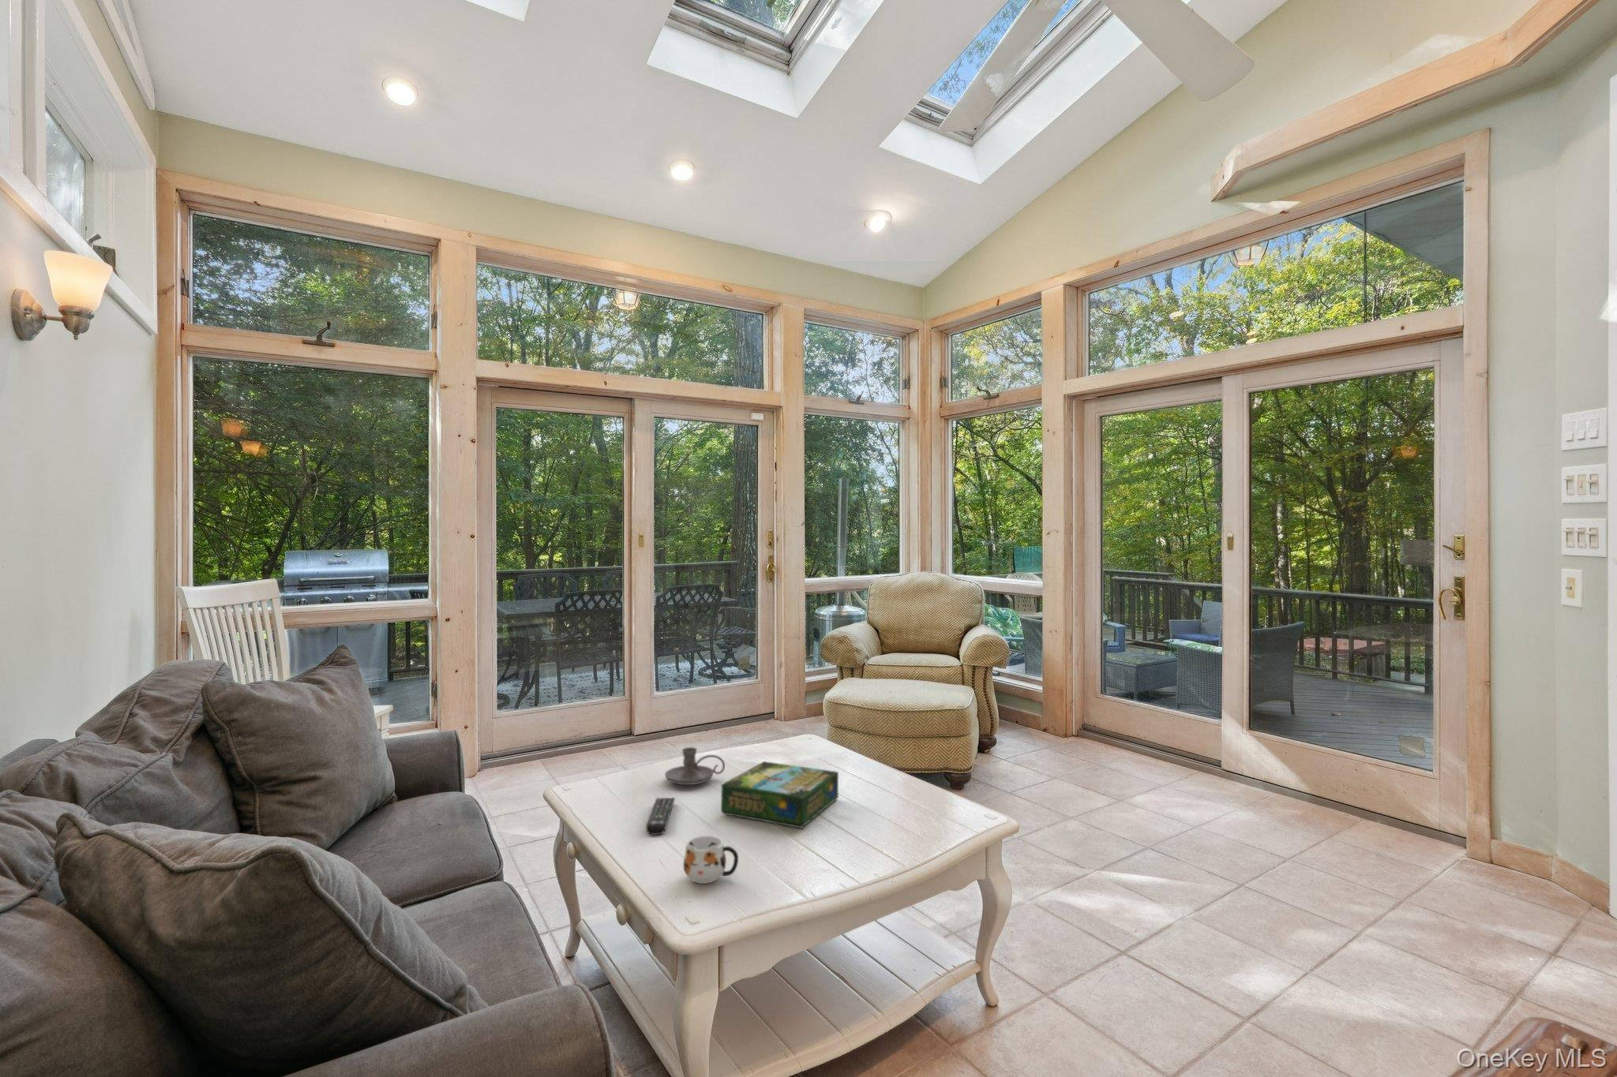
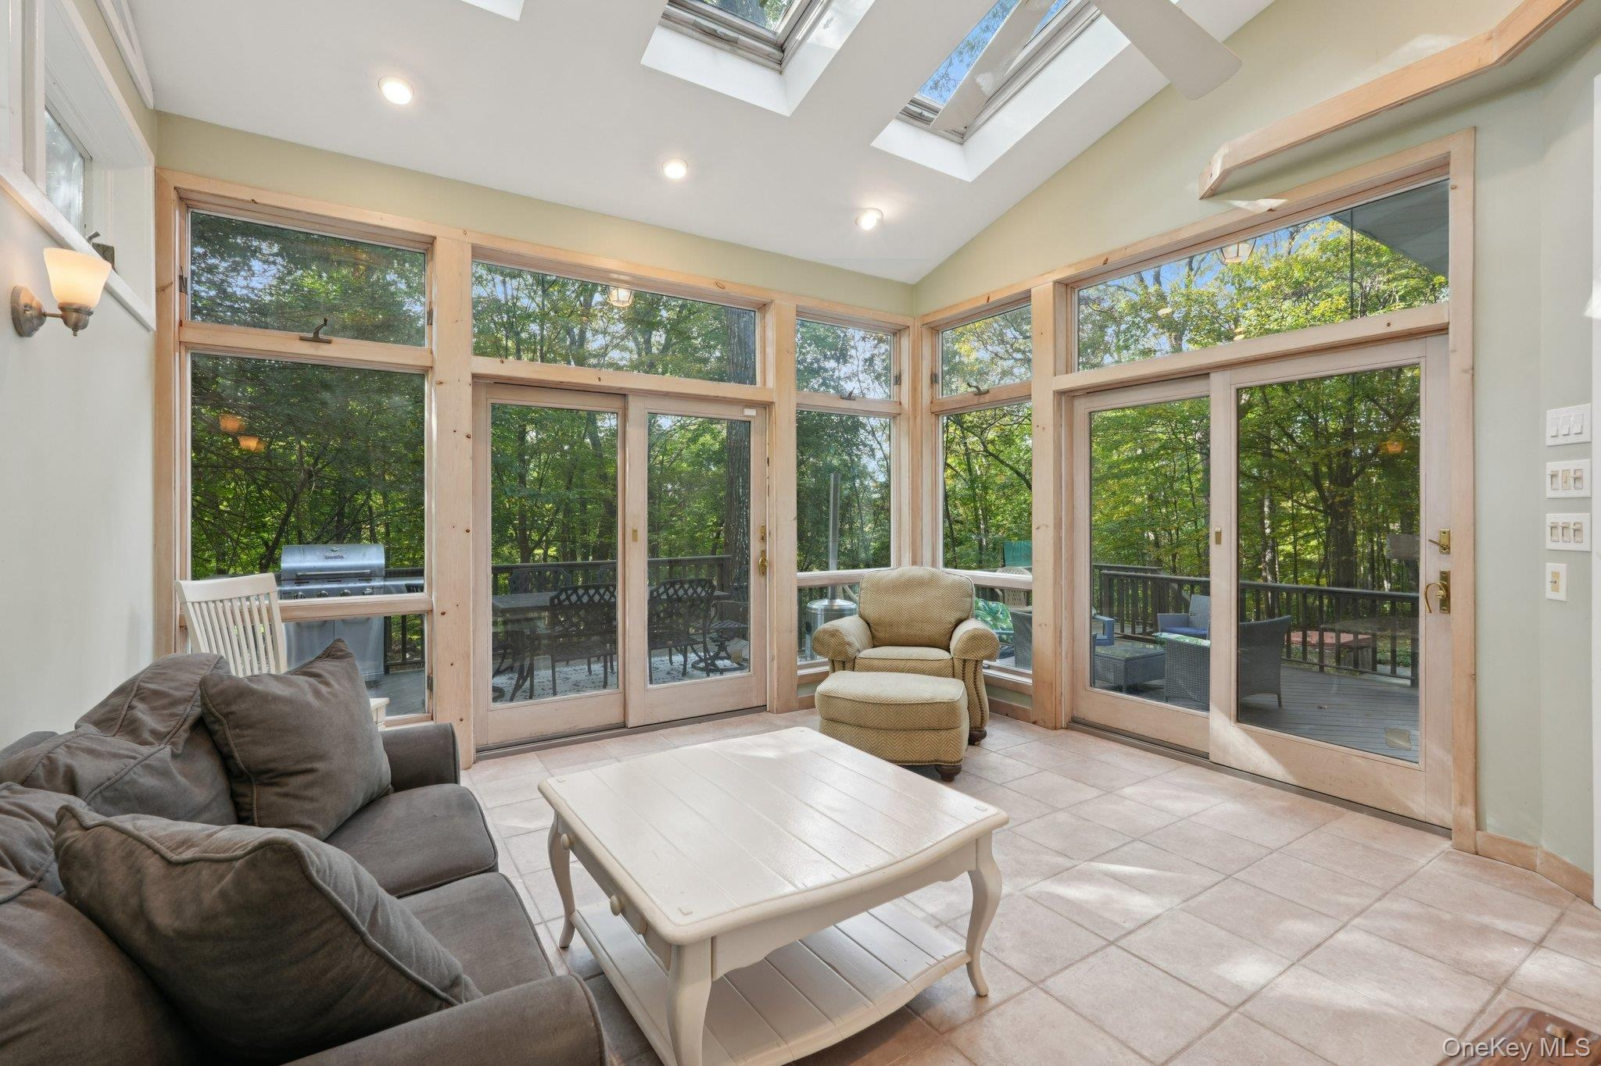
- board game [720,761,839,829]
- candle holder [664,746,726,786]
- mug [682,834,739,885]
- remote control [646,797,676,835]
